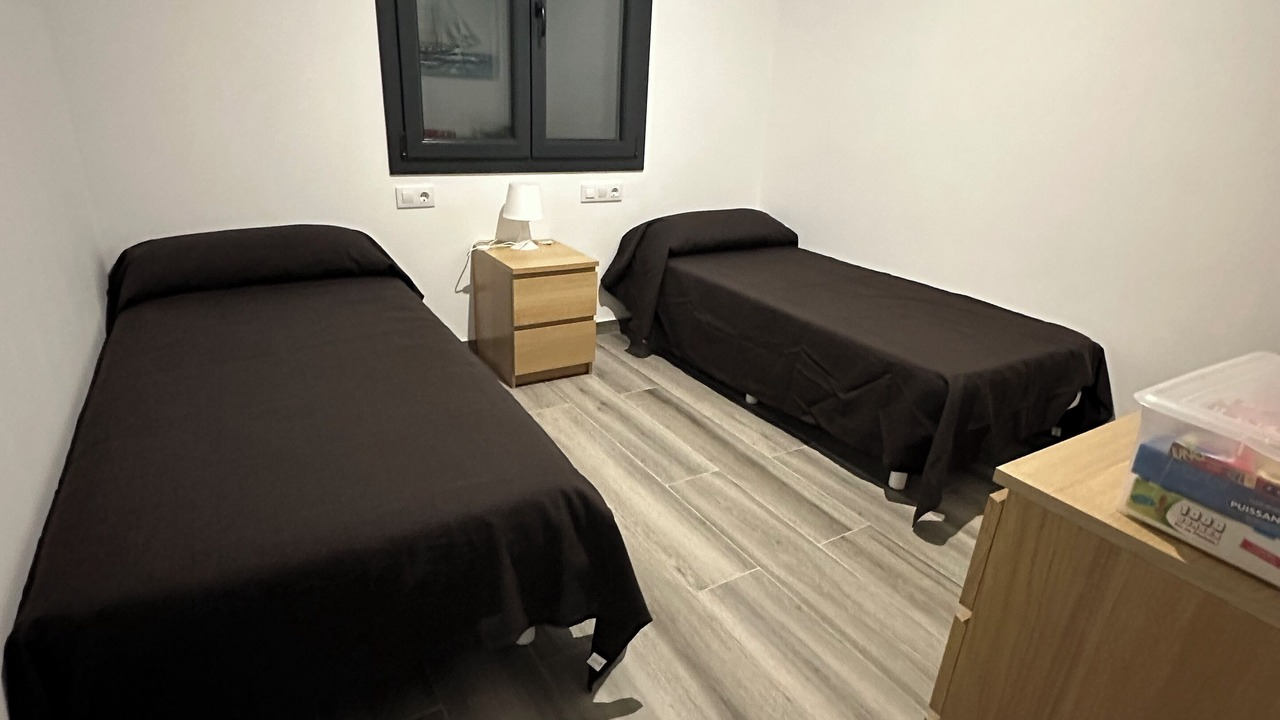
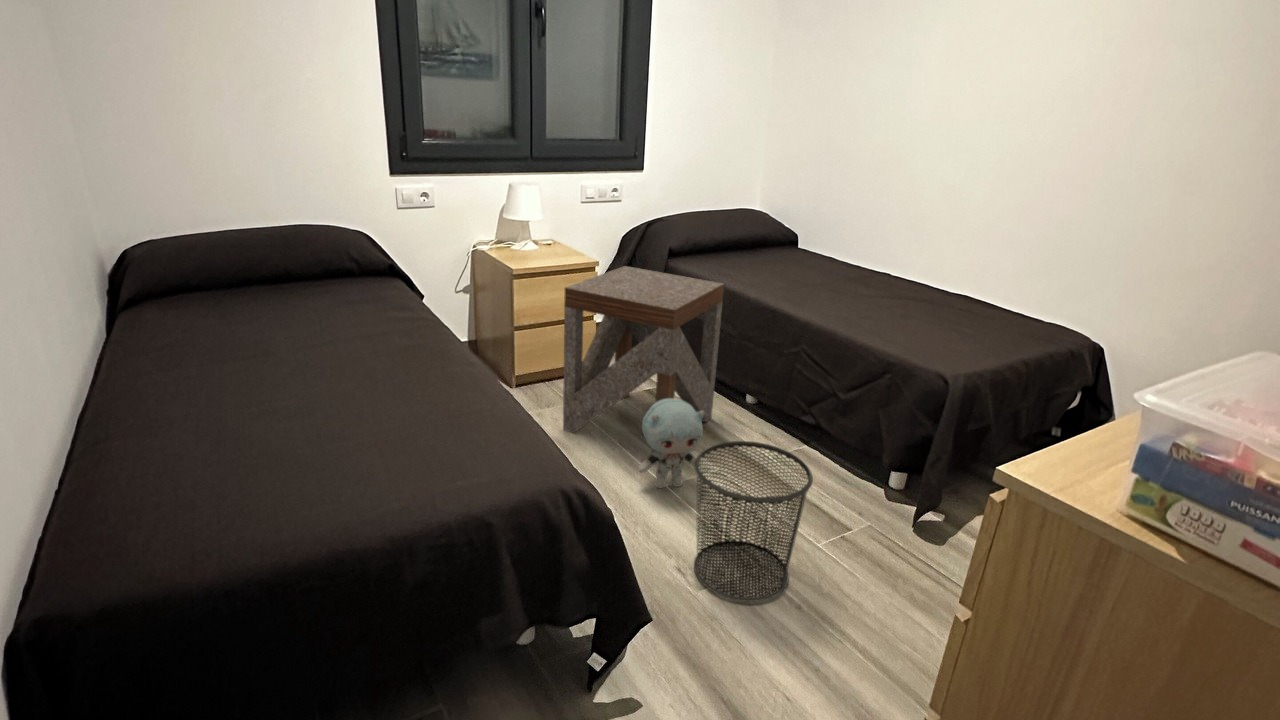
+ side table [562,265,725,454]
+ waste bin [693,440,814,603]
+ plush toy [637,398,704,489]
